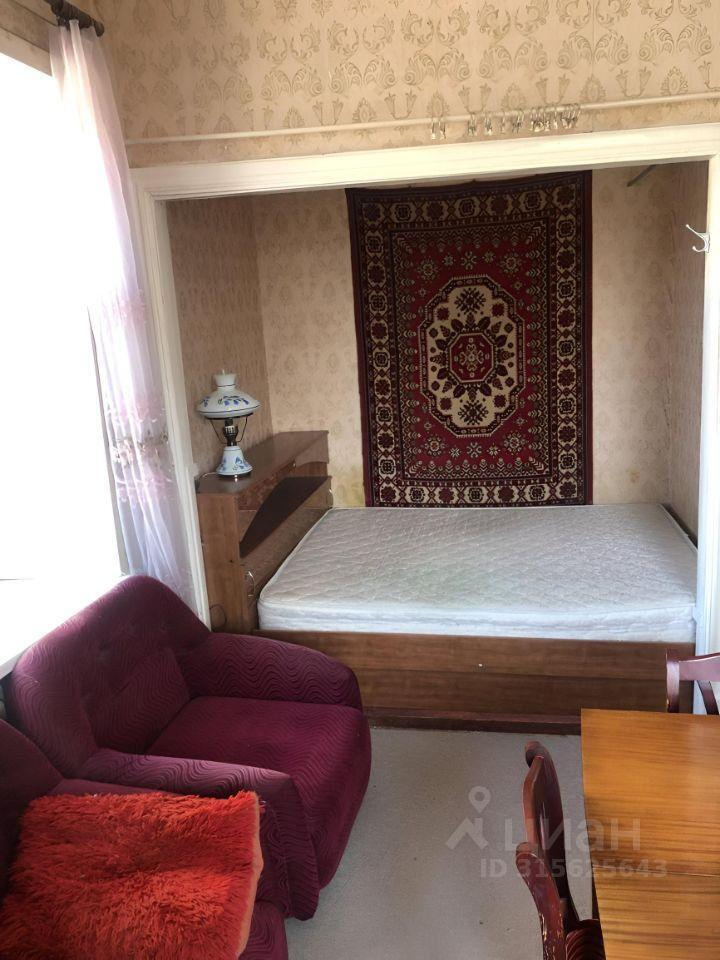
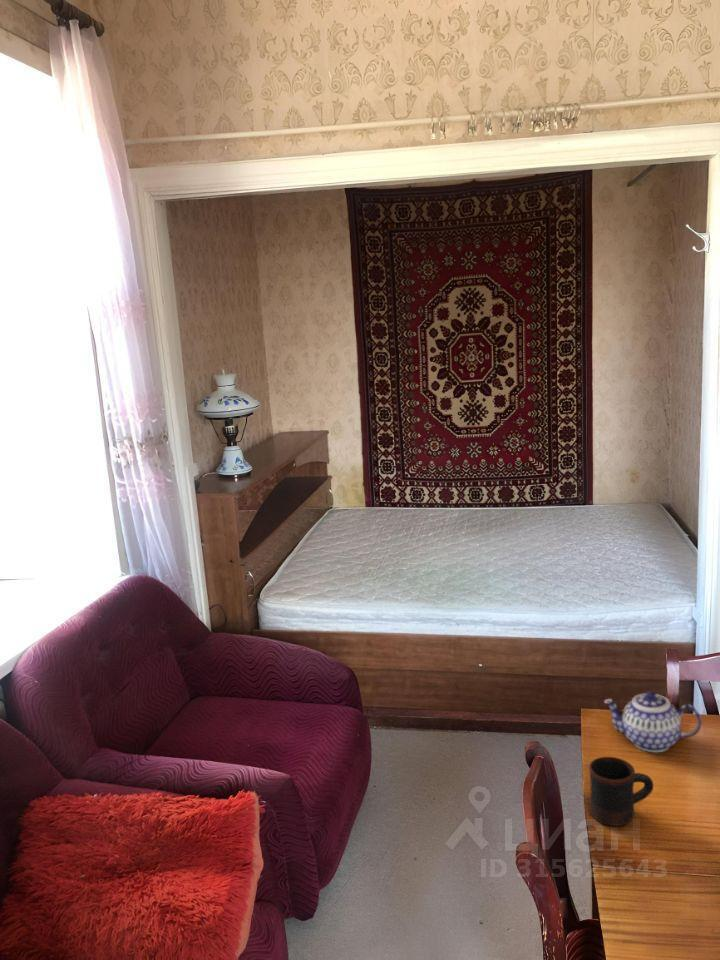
+ mug [588,756,654,827]
+ teapot [603,690,703,753]
